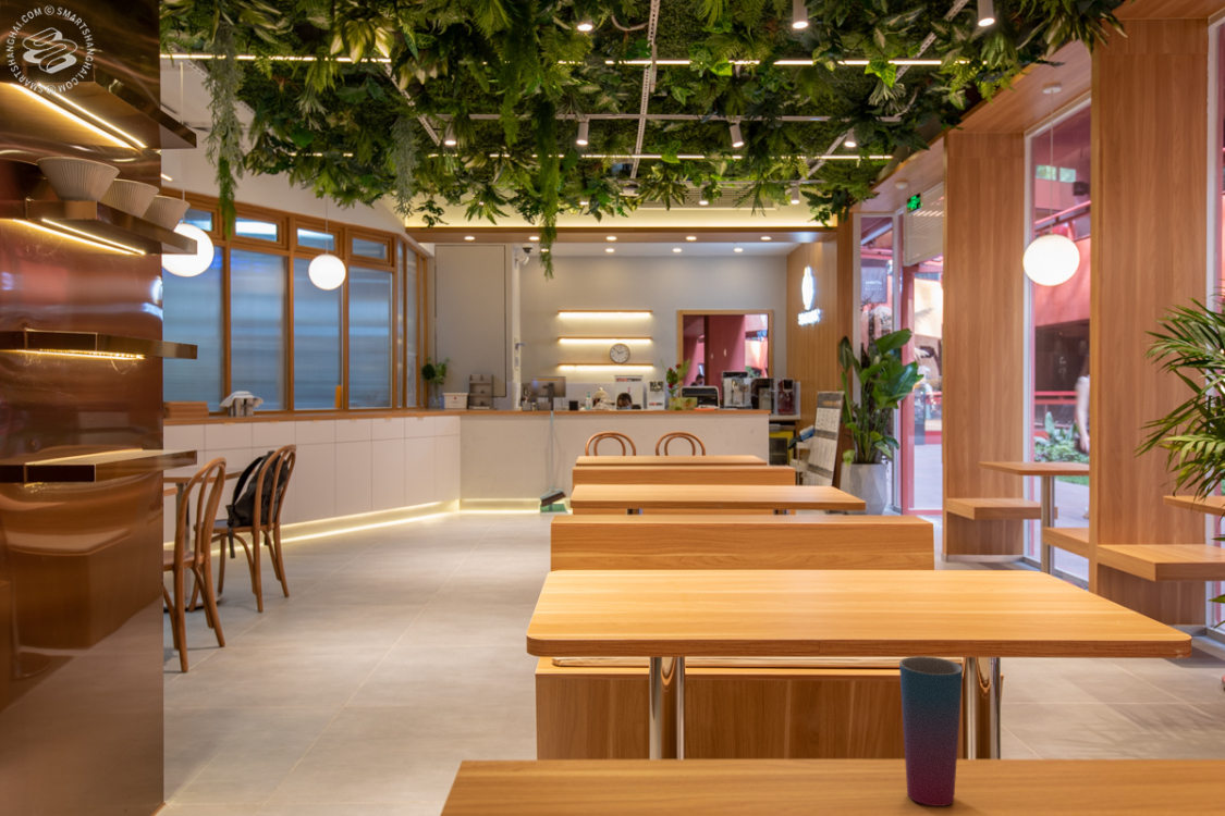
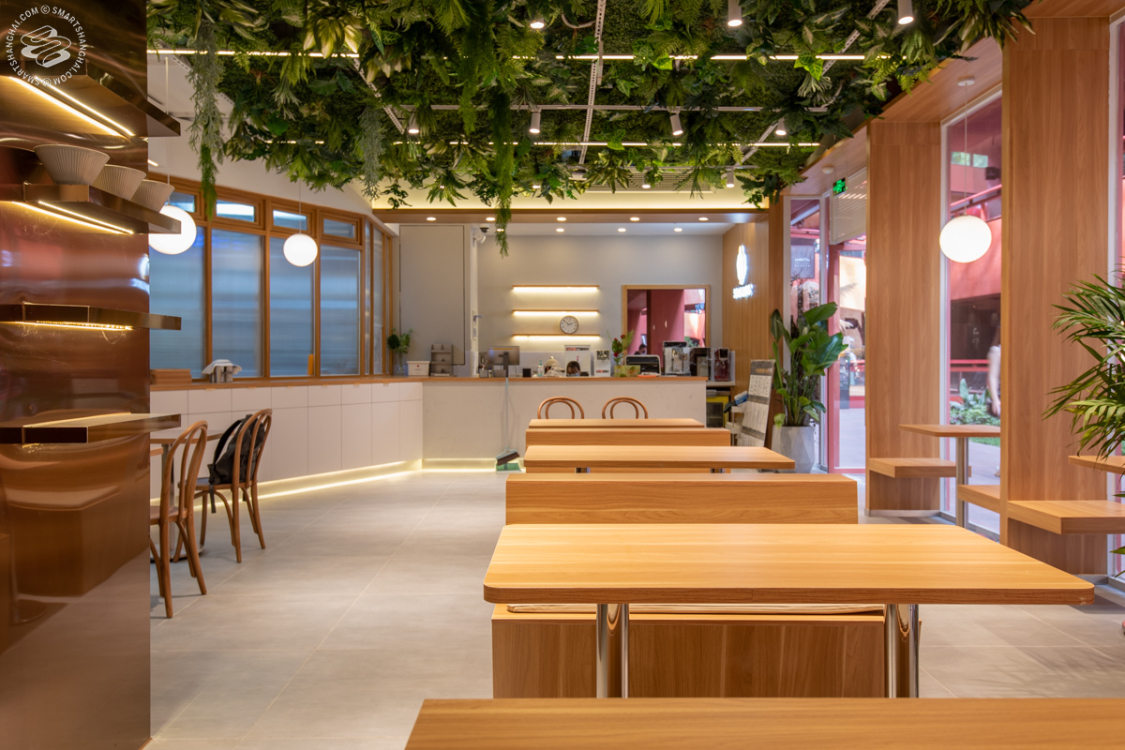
- cup [898,655,964,807]
